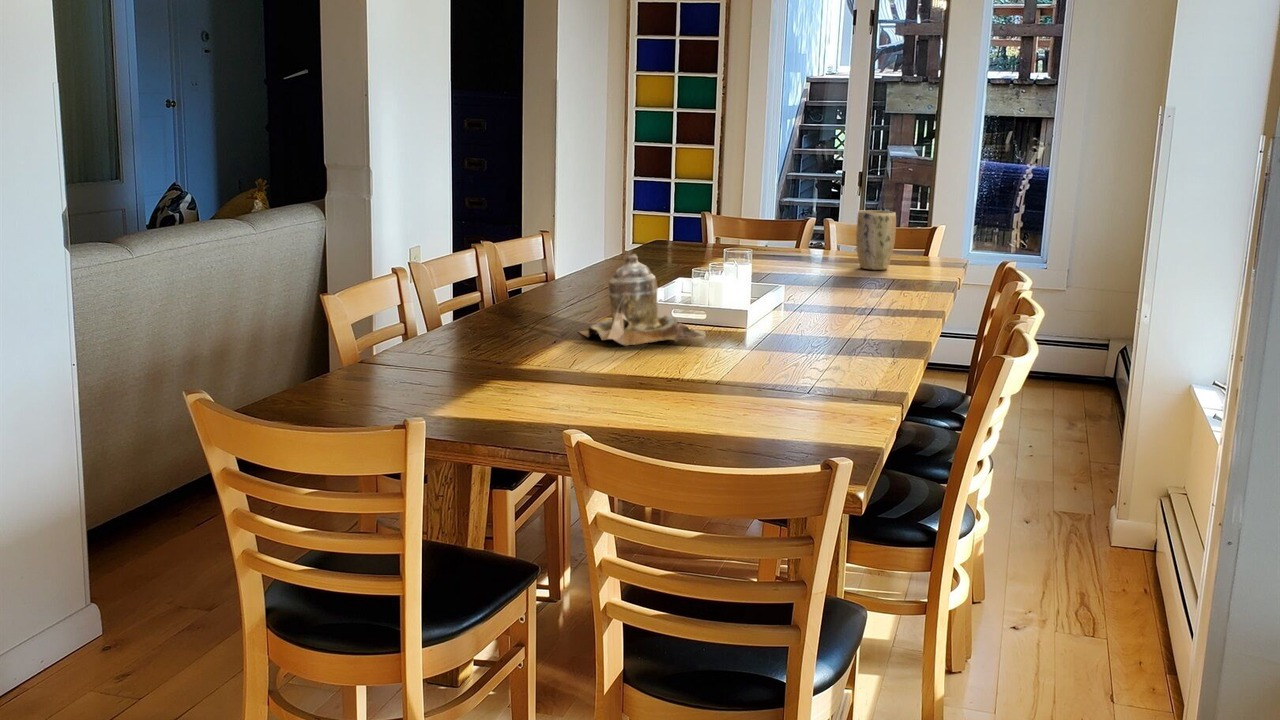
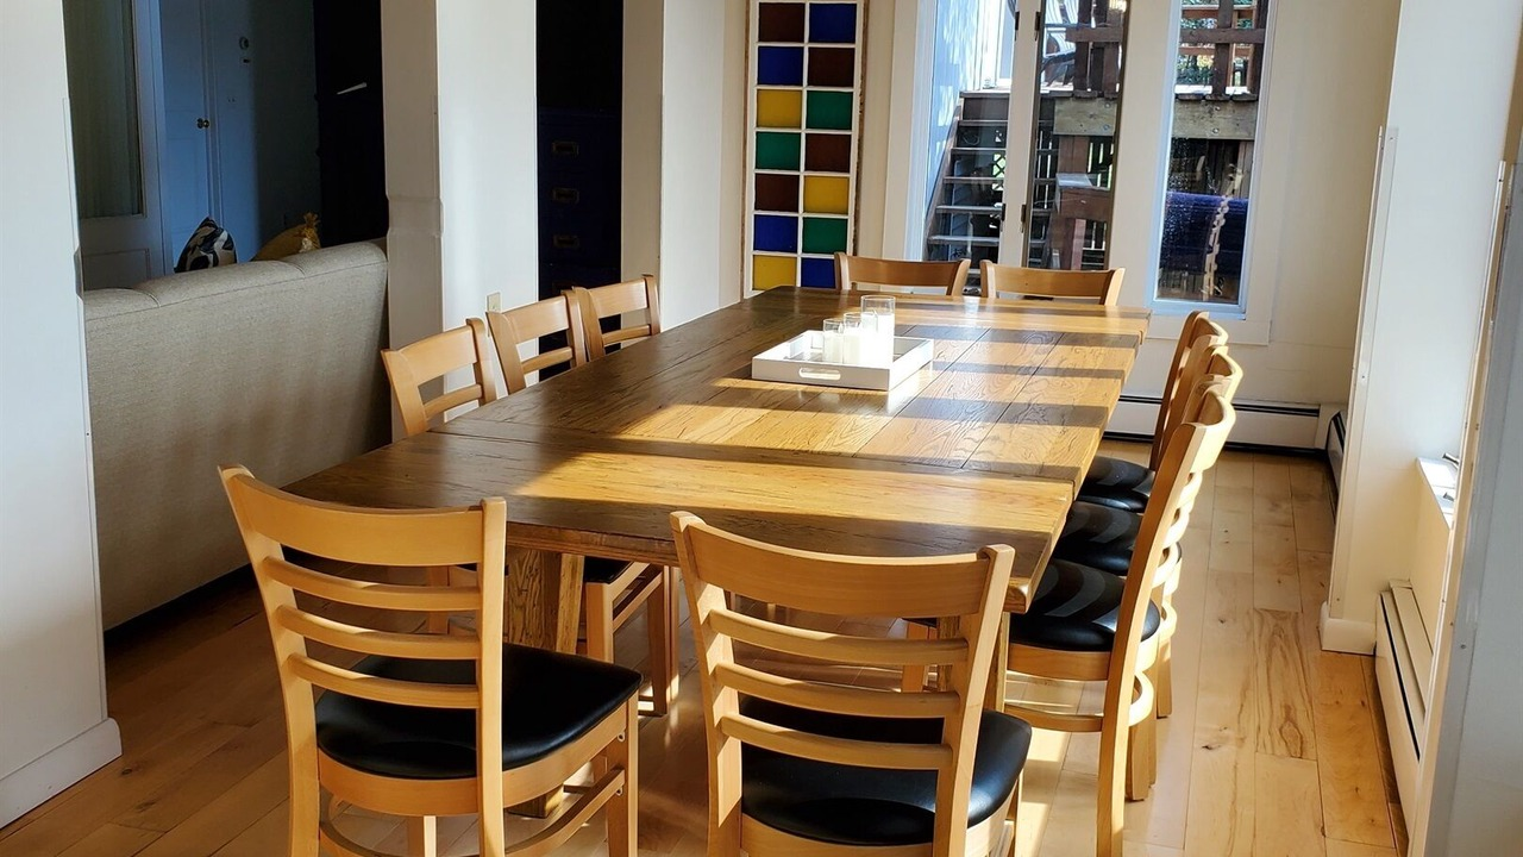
- plant pot [855,209,897,271]
- teapot [578,253,704,347]
